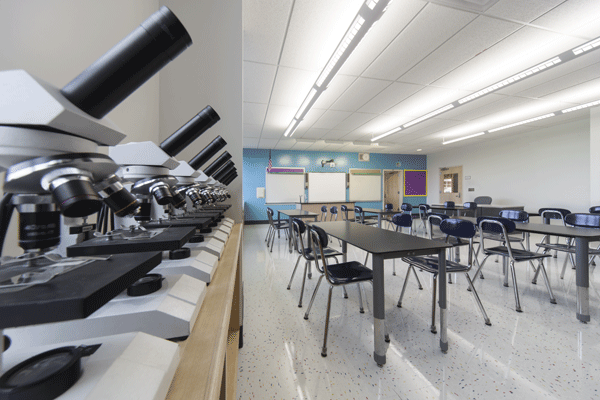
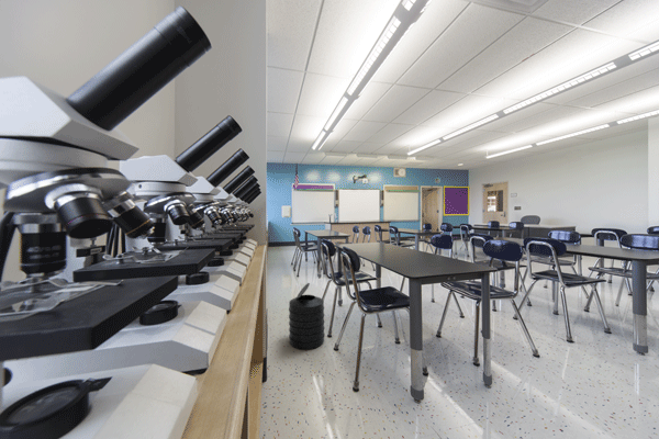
+ trash can [288,282,326,351]
